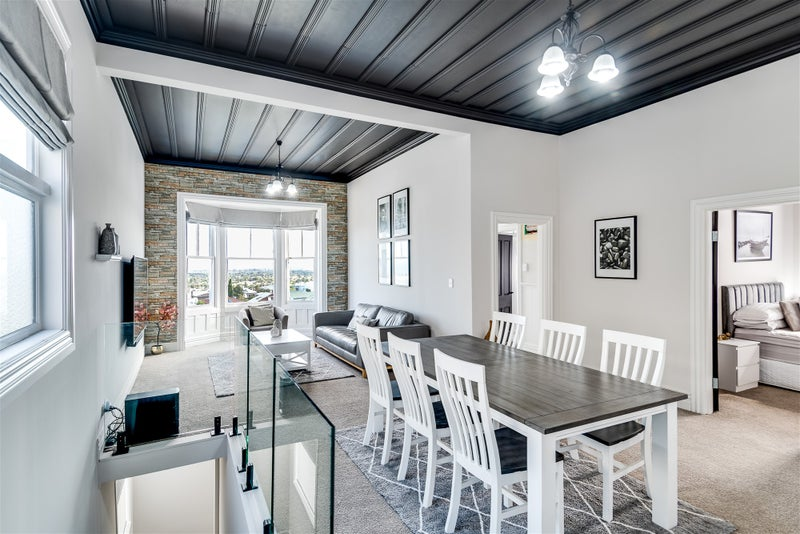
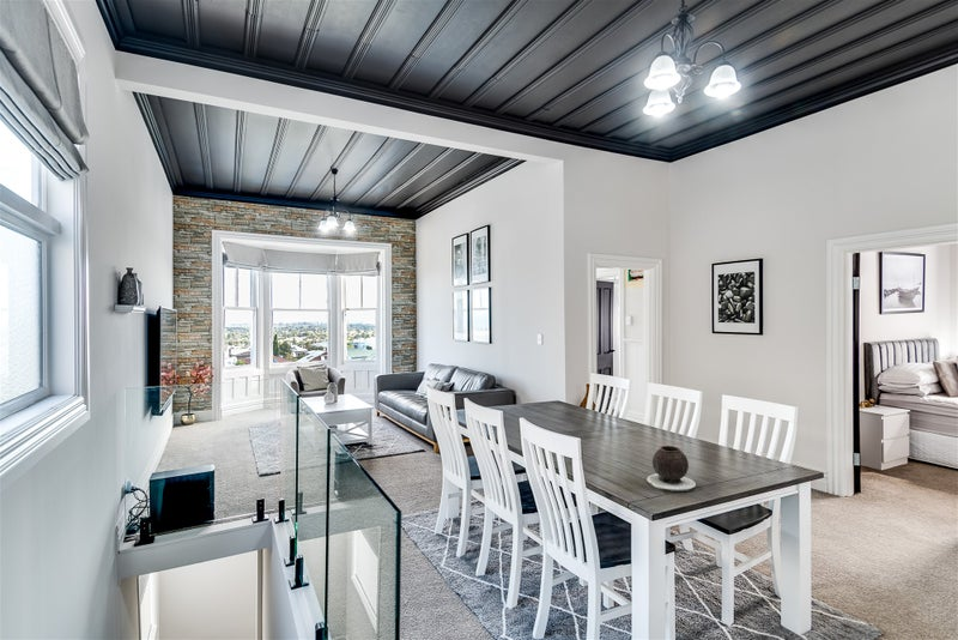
+ vase [645,445,697,493]
